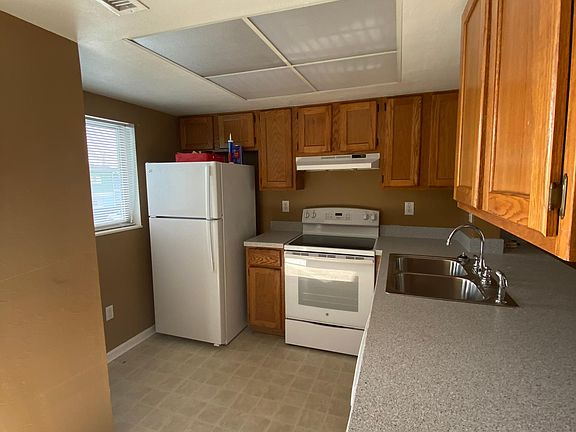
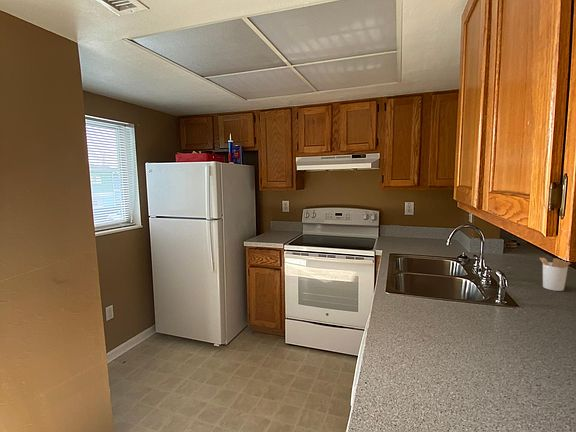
+ utensil holder [539,257,571,292]
